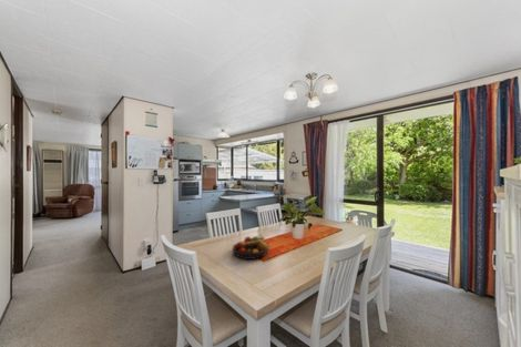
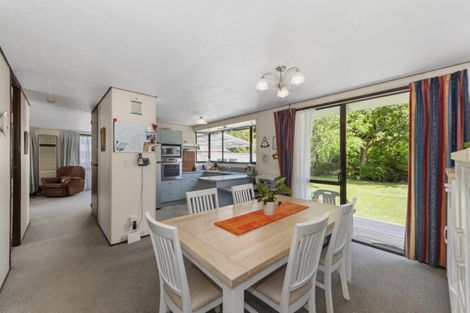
- fruit bowl [232,233,270,261]
